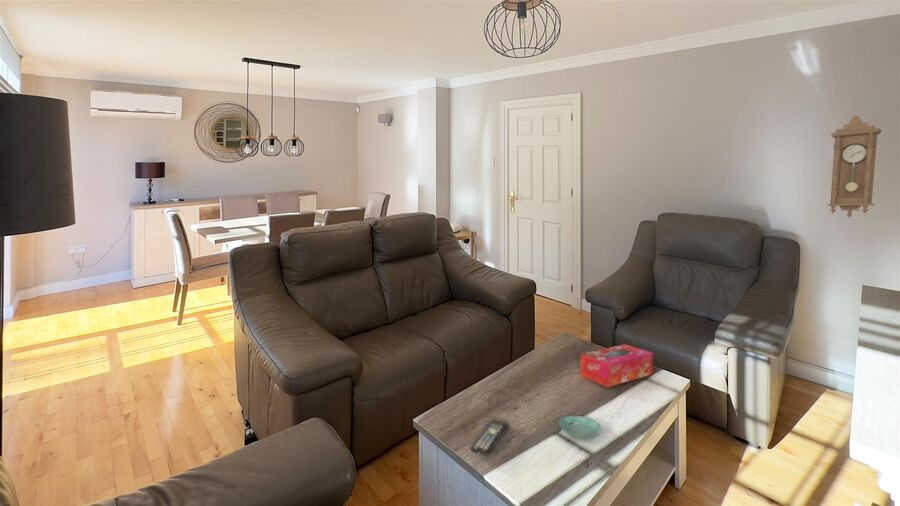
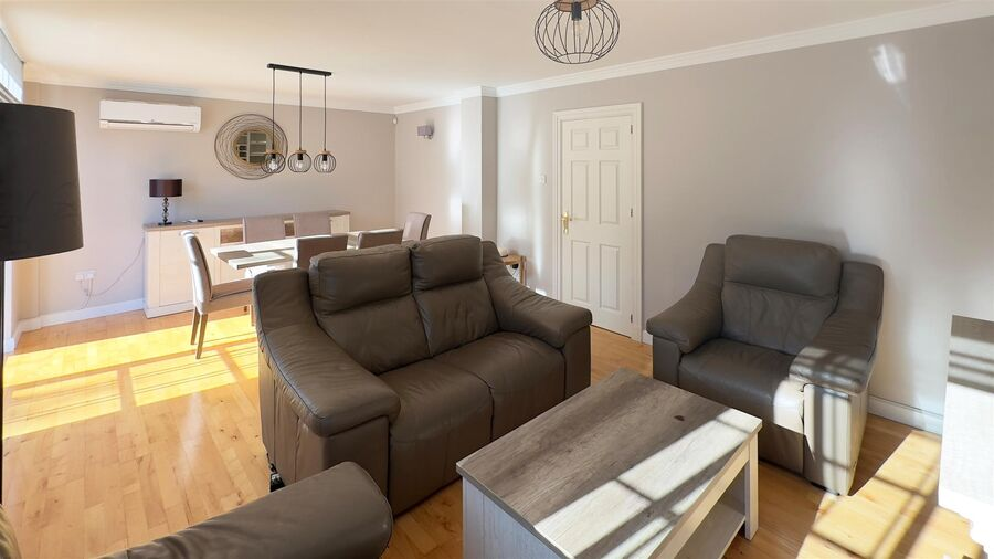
- tissue box [580,343,654,388]
- saucer [558,415,602,440]
- pendulum clock [826,114,883,219]
- remote control [470,419,511,457]
